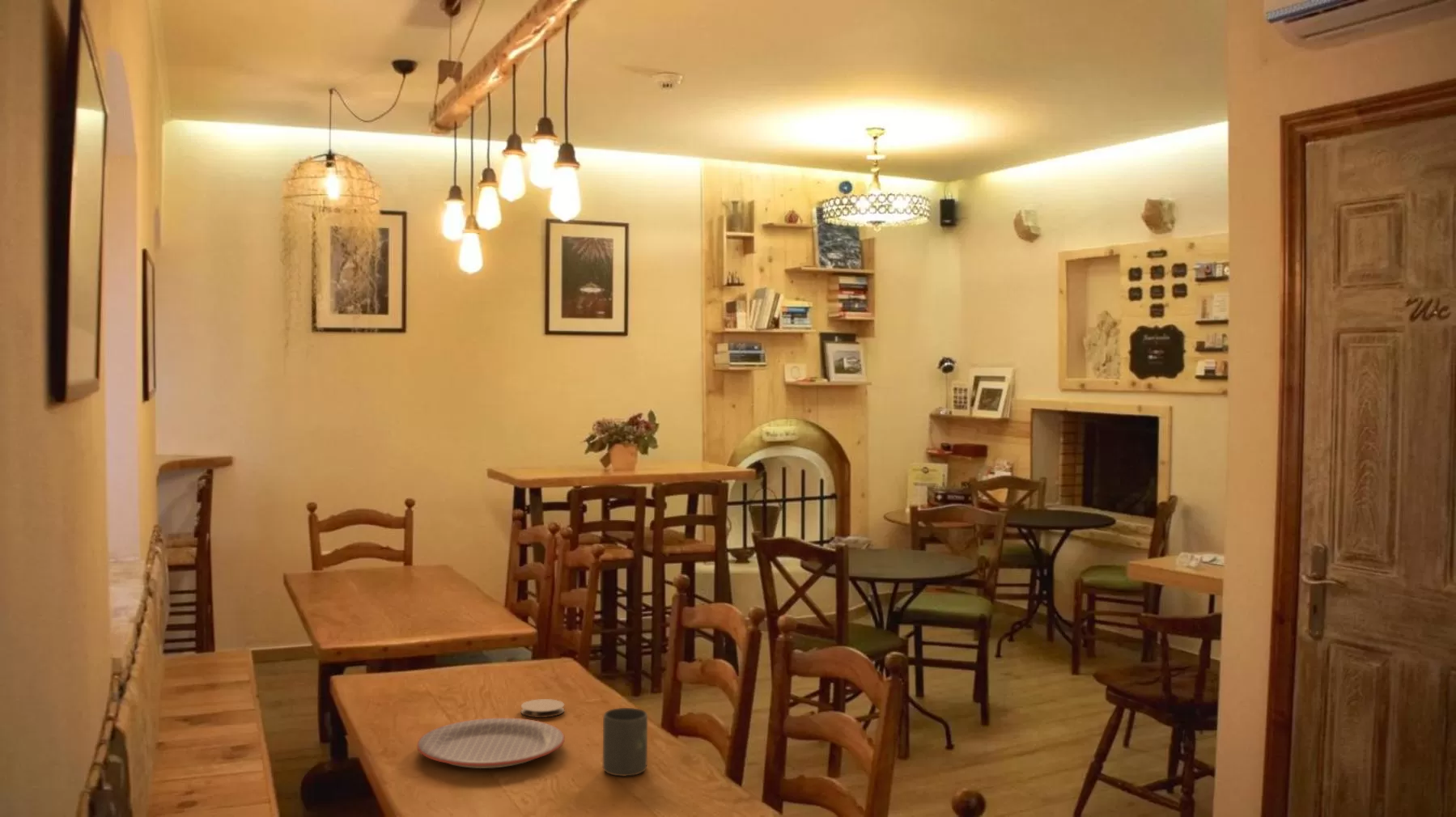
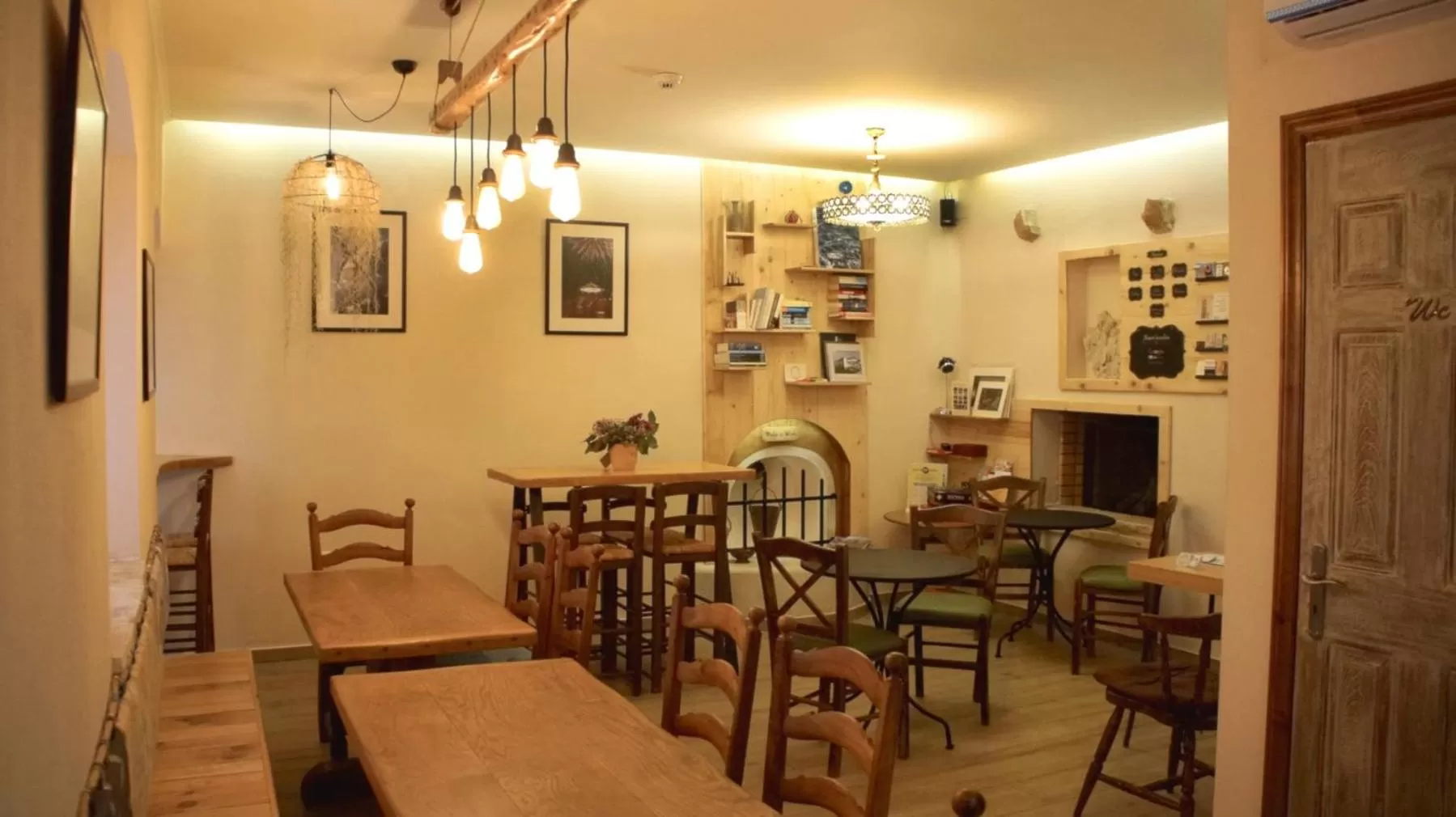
- mug [602,707,648,777]
- coaster [520,698,565,718]
- plate [416,717,566,769]
